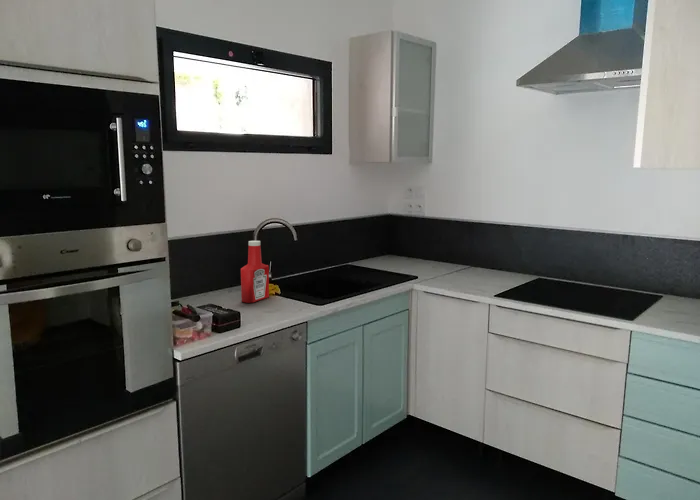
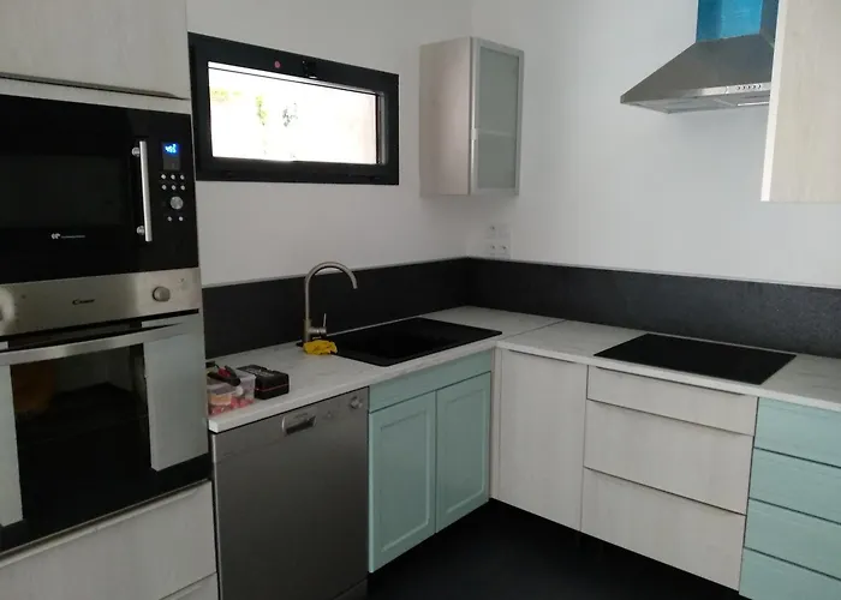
- soap bottle [240,240,270,304]
